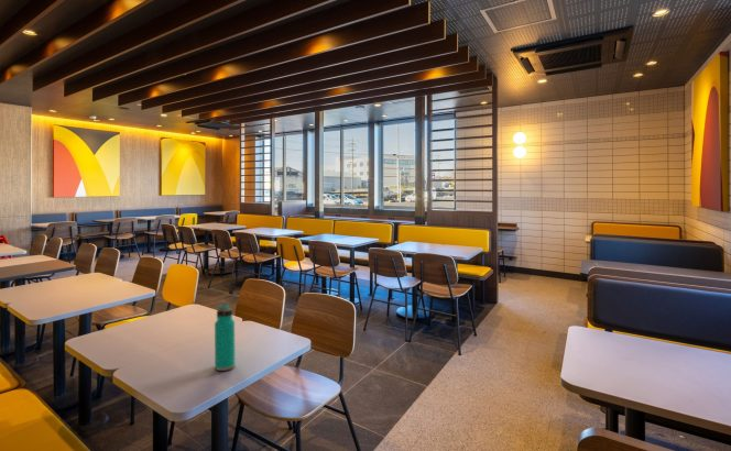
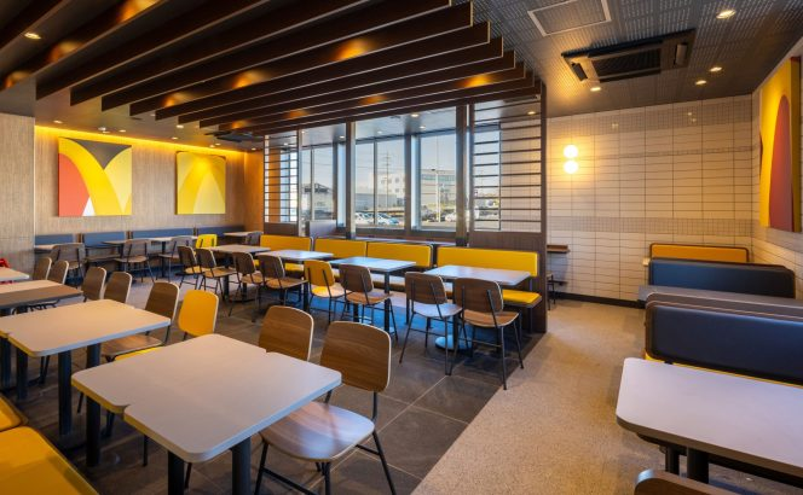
- water bottle [214,302,236,372]
